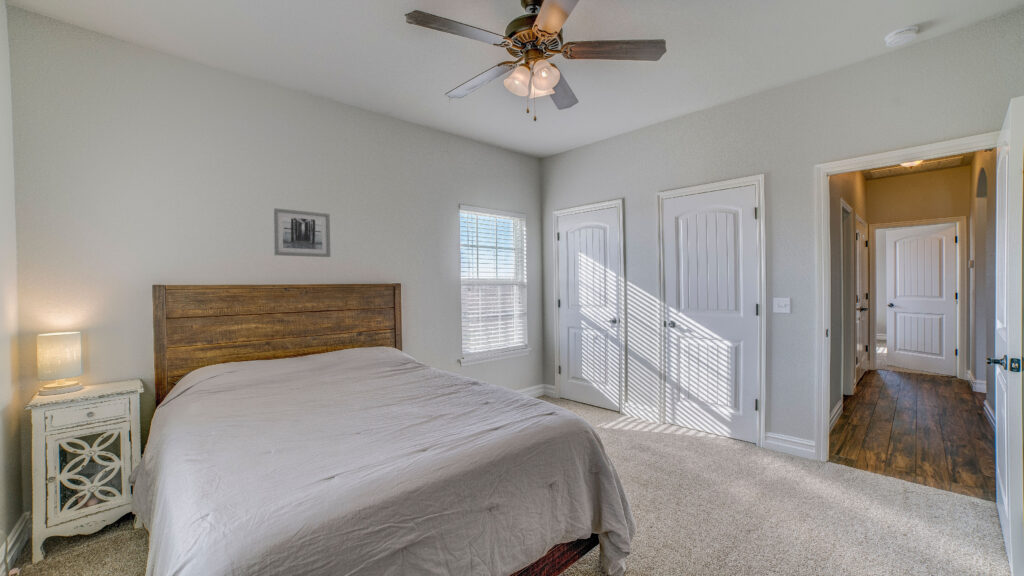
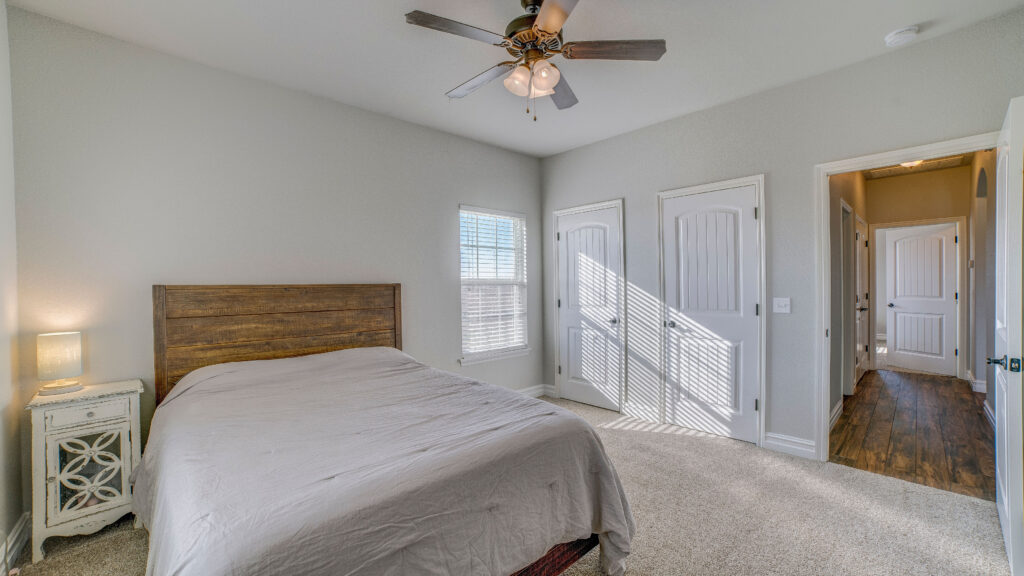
- wall art [272,207,331,258]
